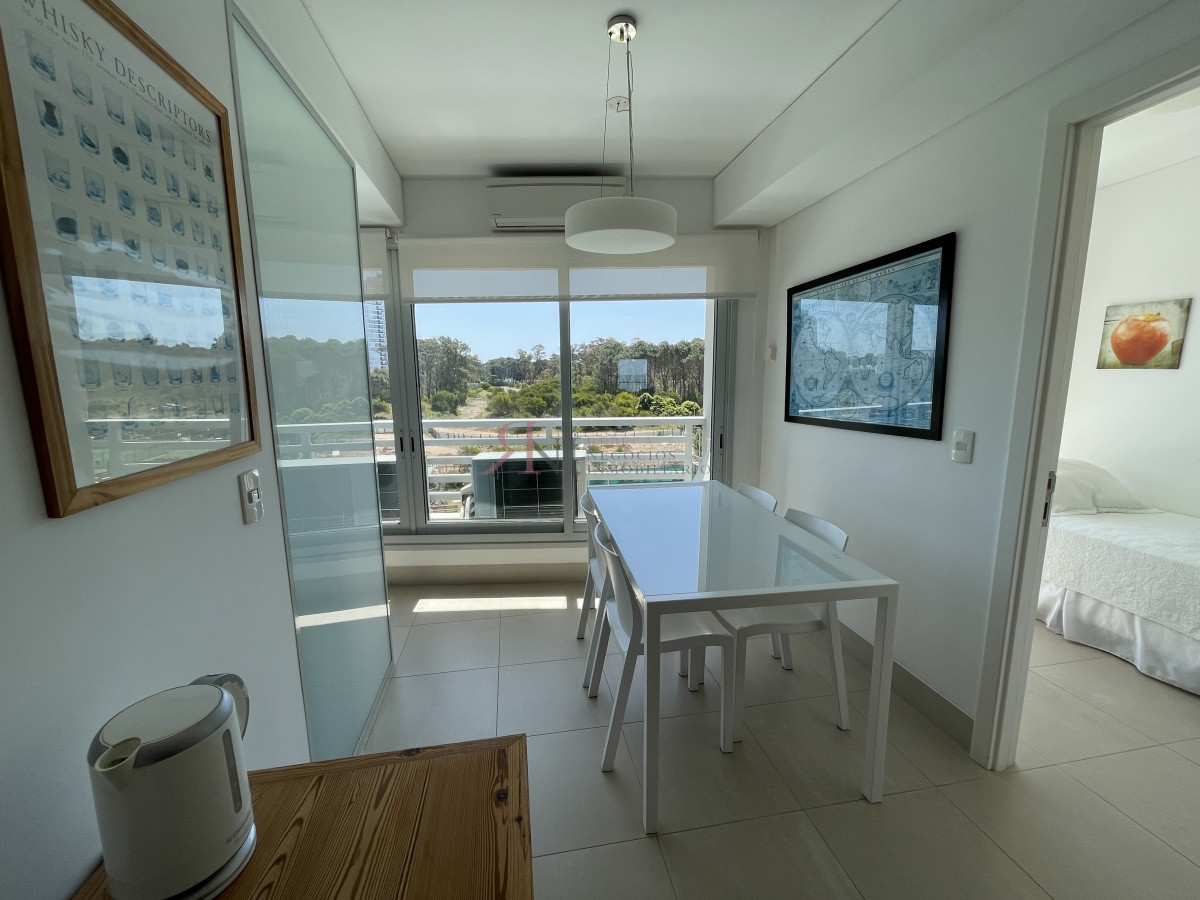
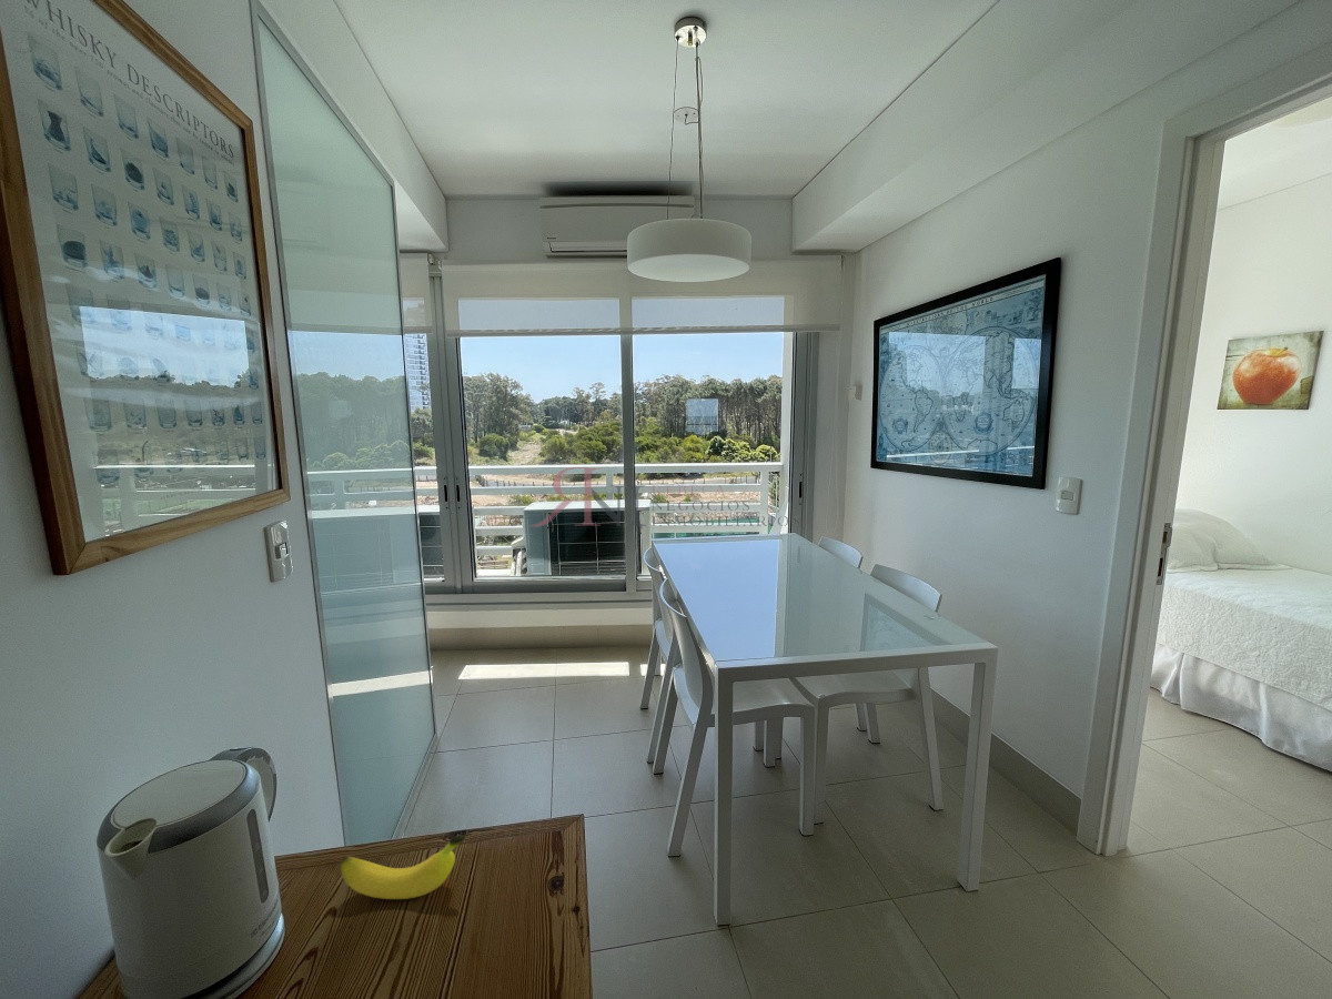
+ banana [340,835,467,900]
